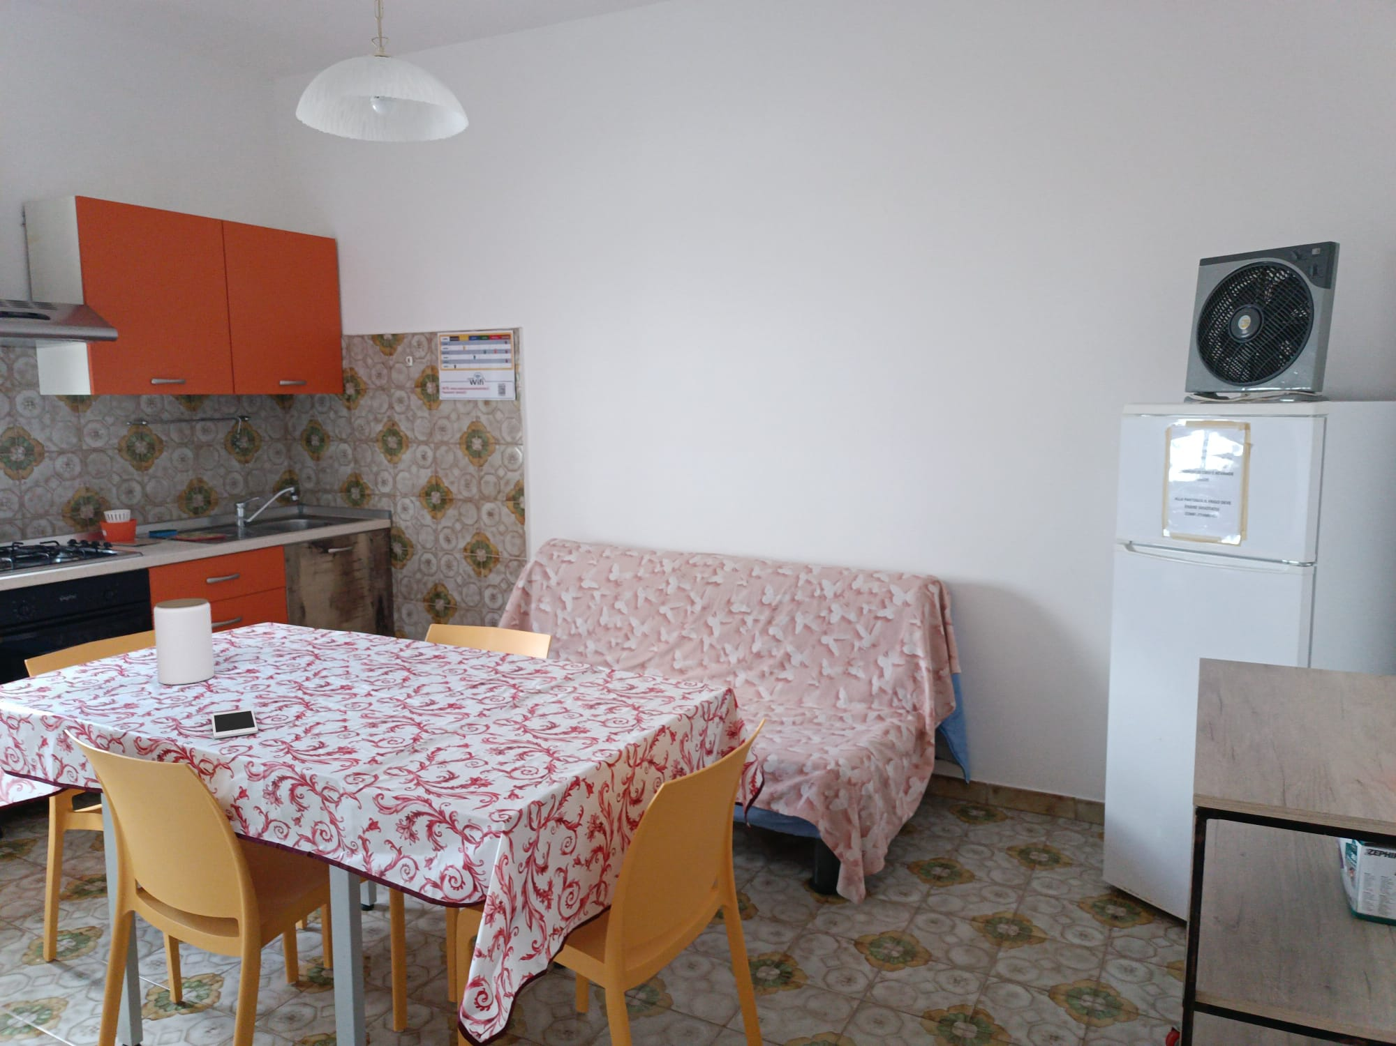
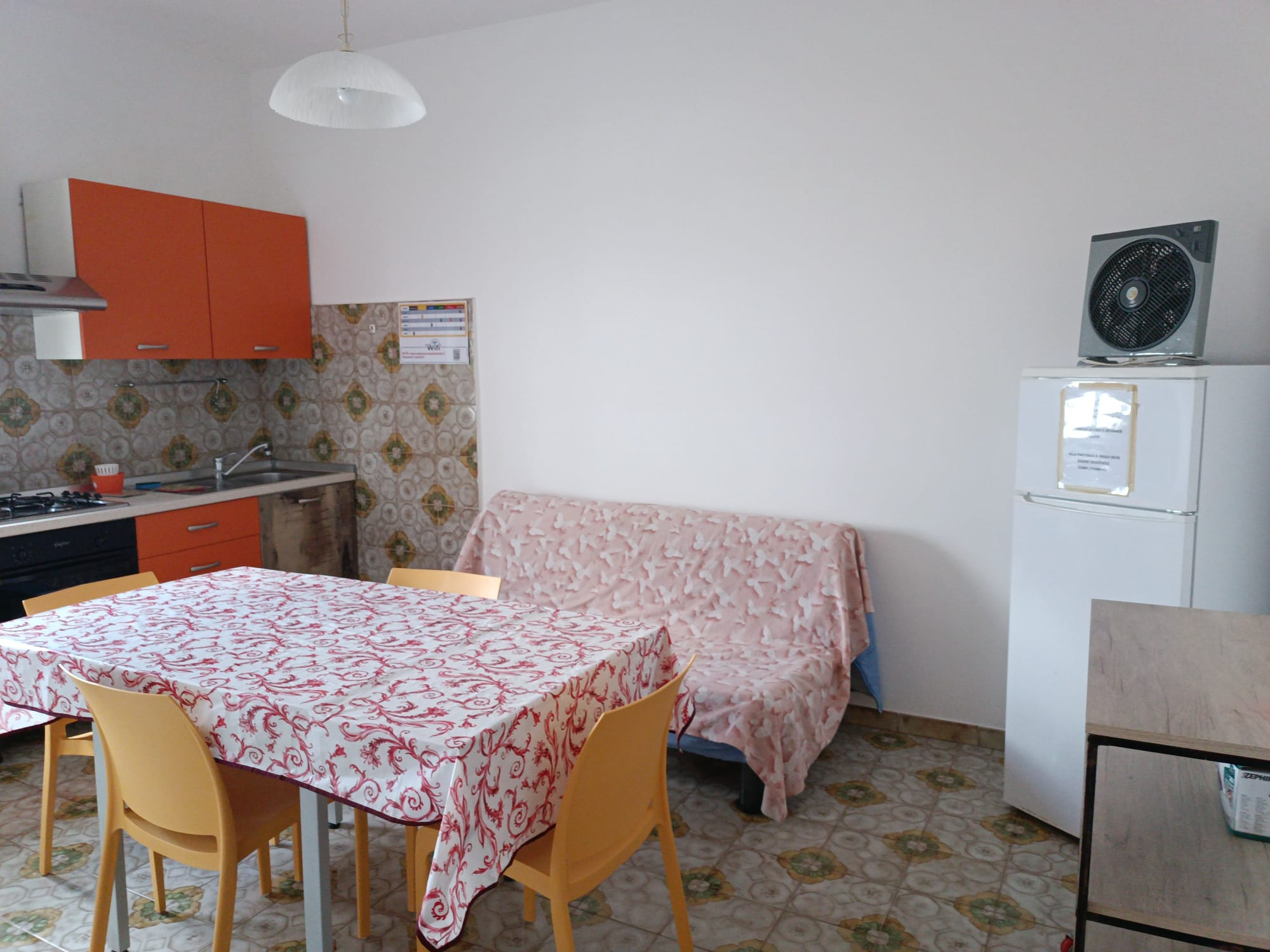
- cell phone [211,709,259,739]
- jar [153,598,215,686]
